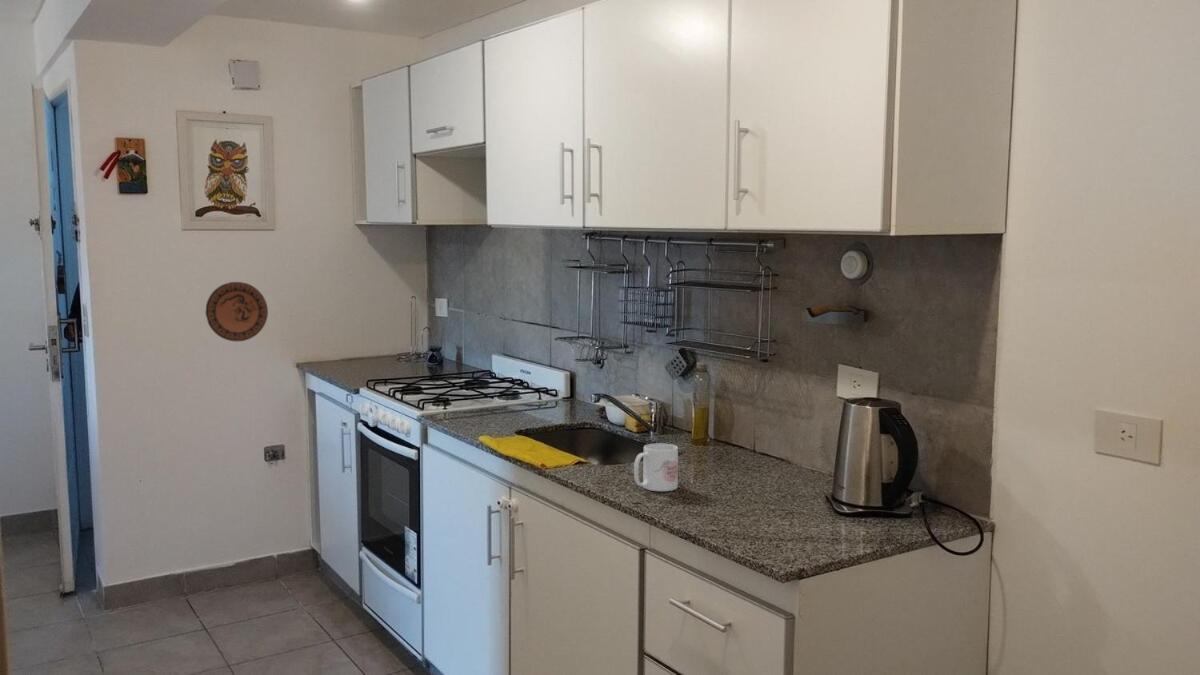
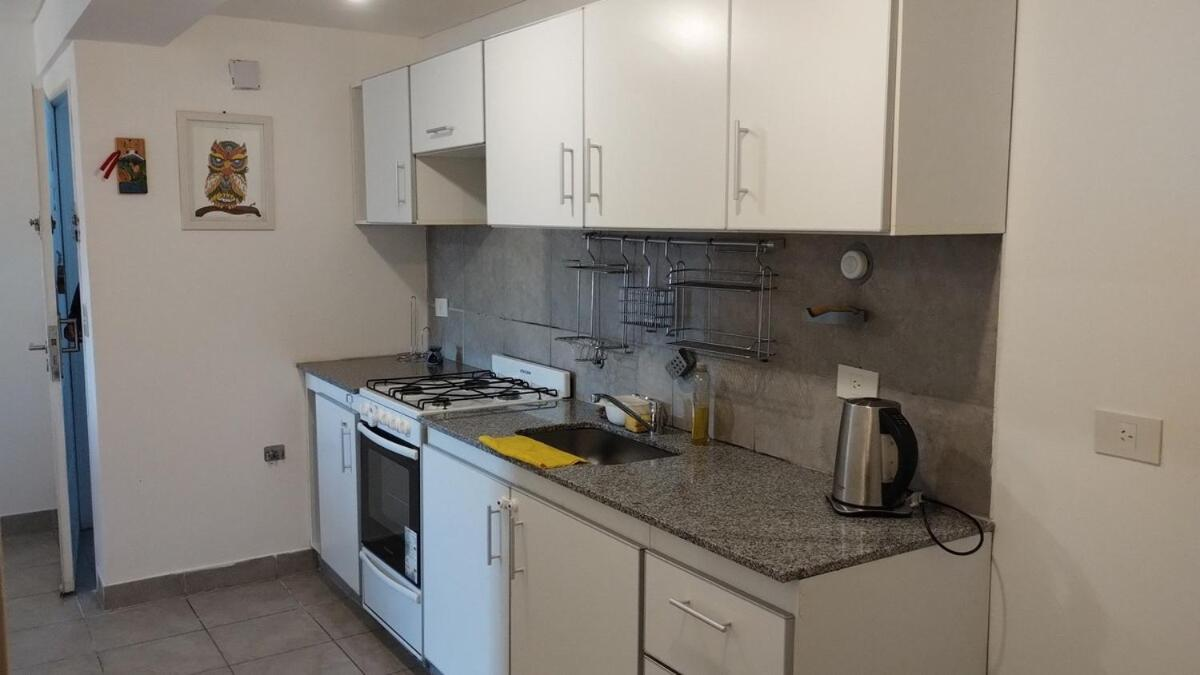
- decorative plate [205,281,269,342]
- mug [633,443,679,492]
